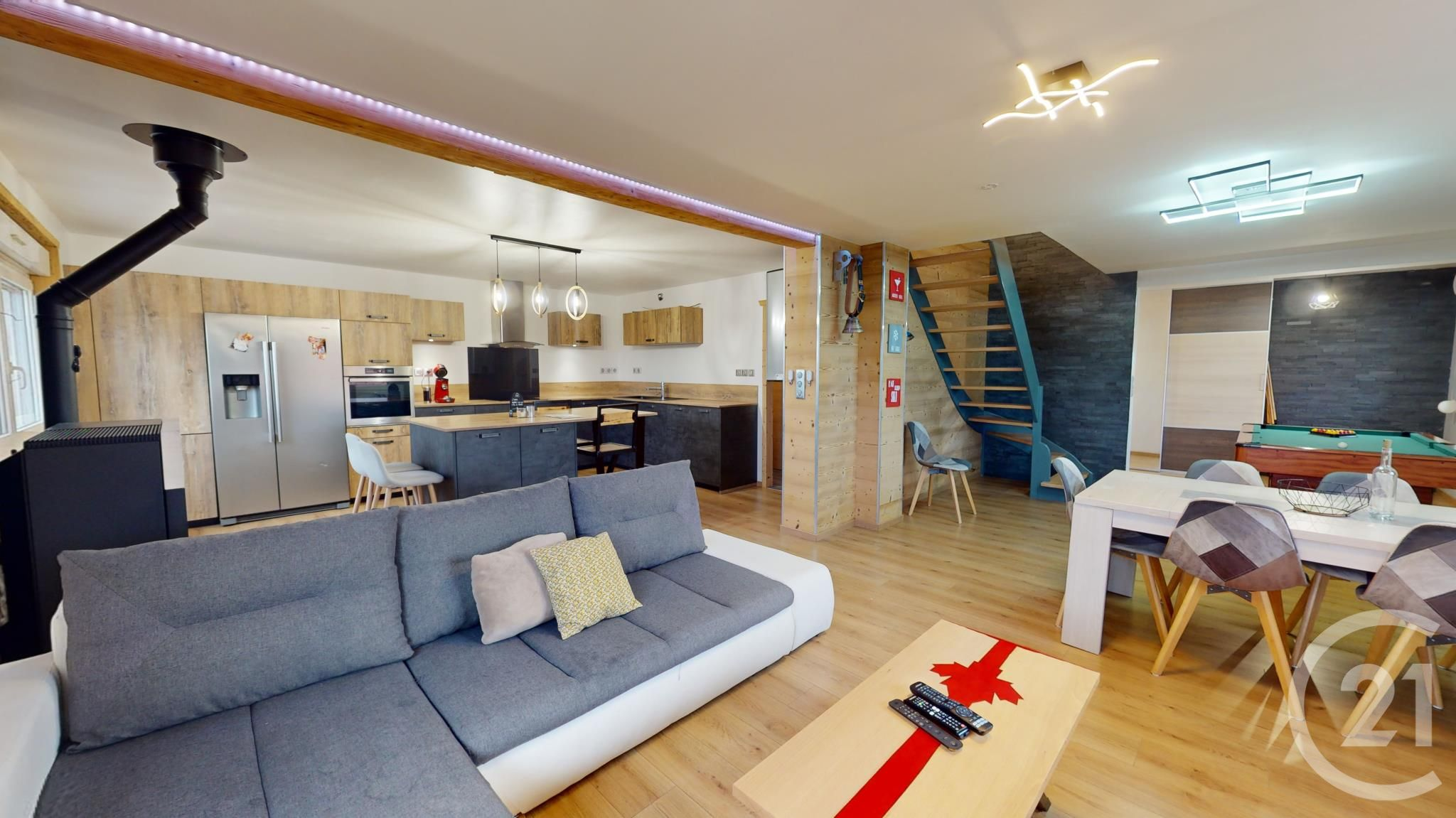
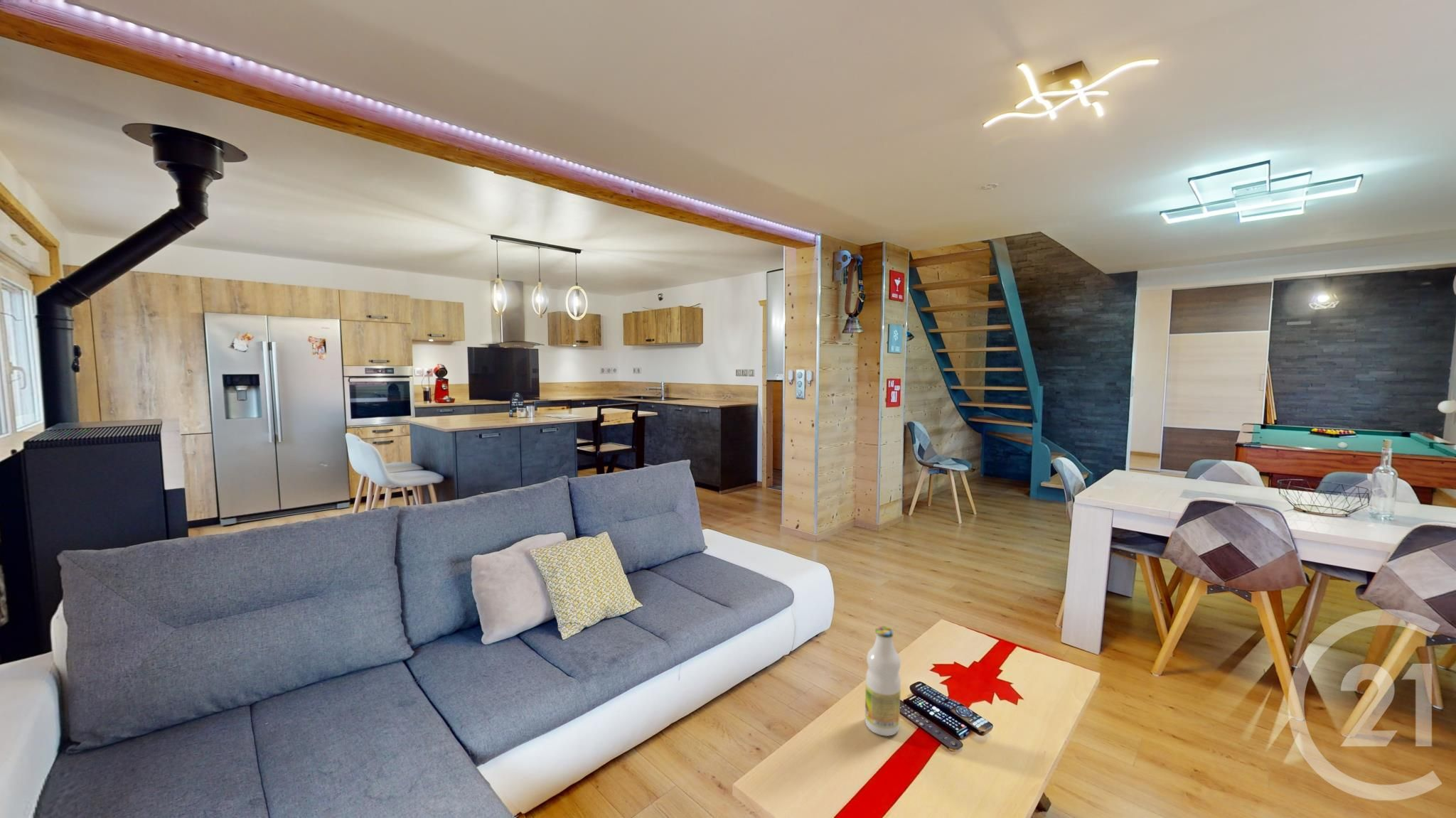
+ bottle [865,625,901,737]
